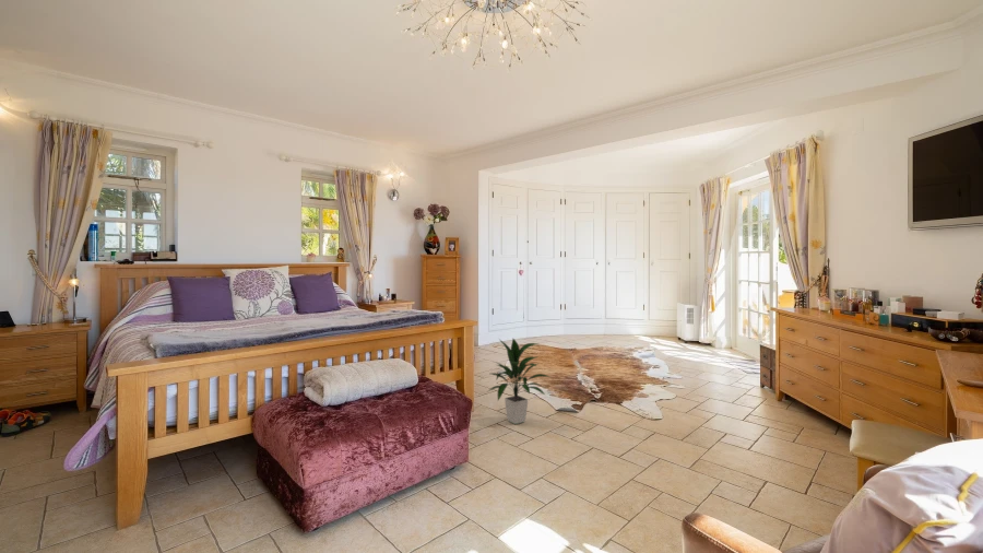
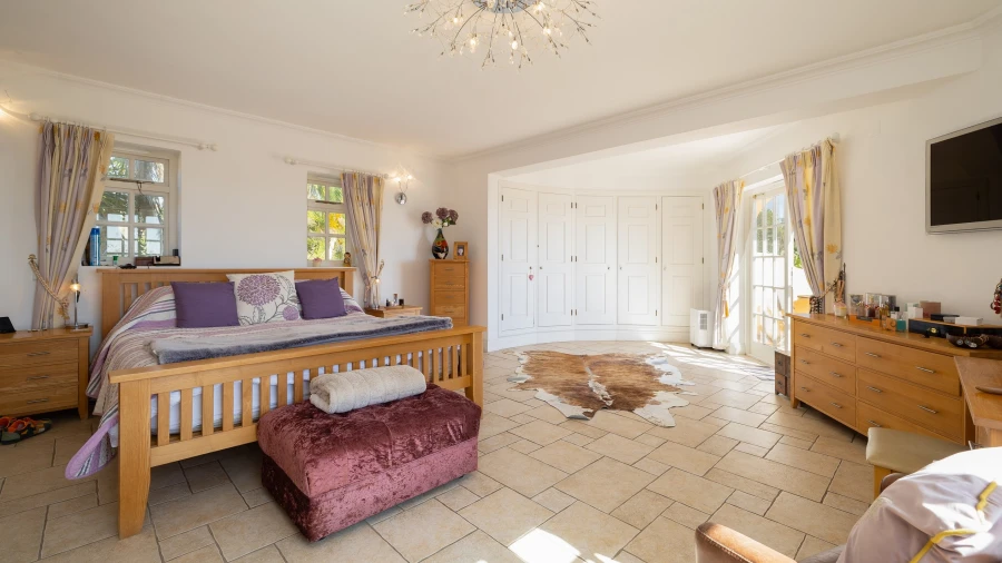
- indoor plant [487,337,552,425]
